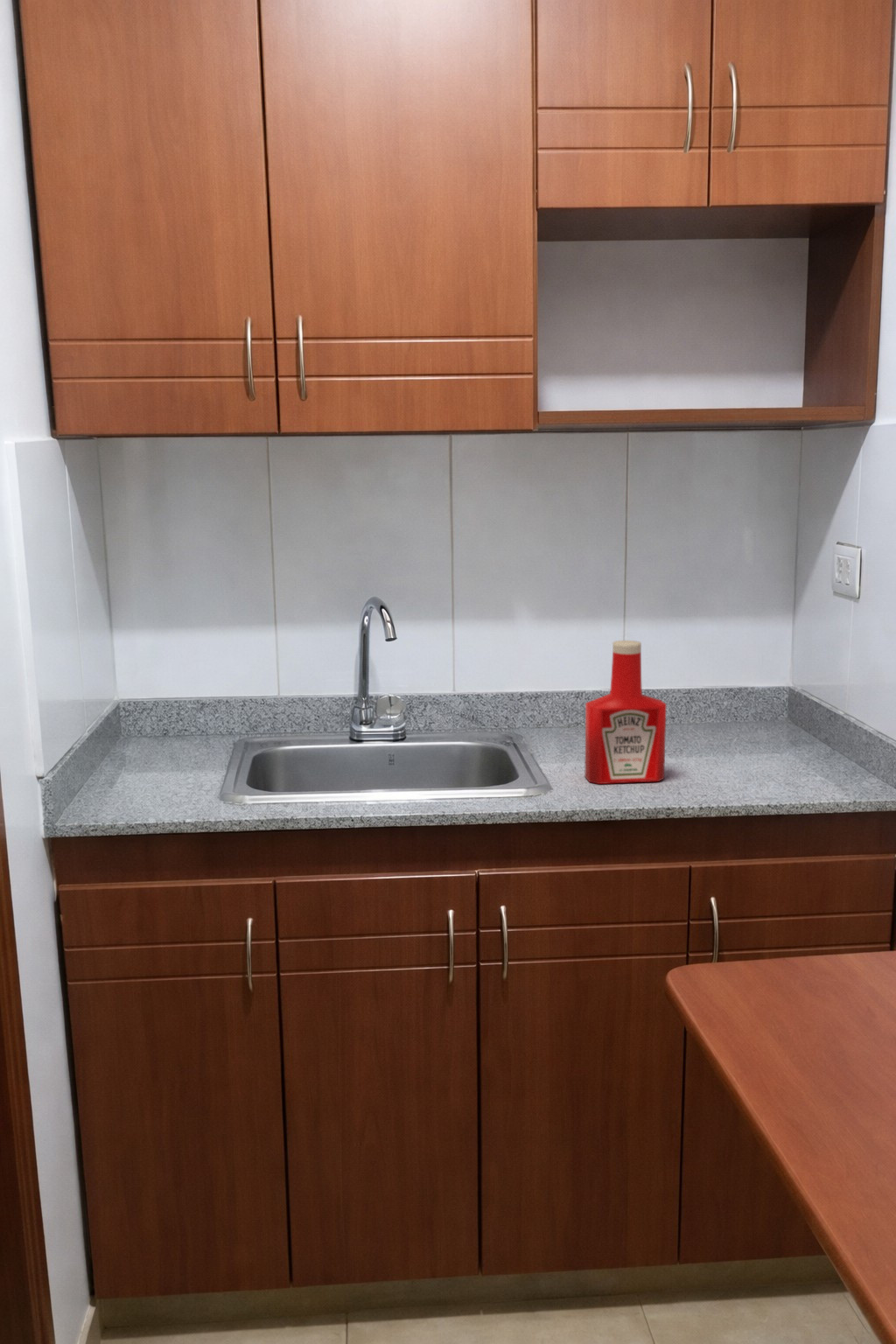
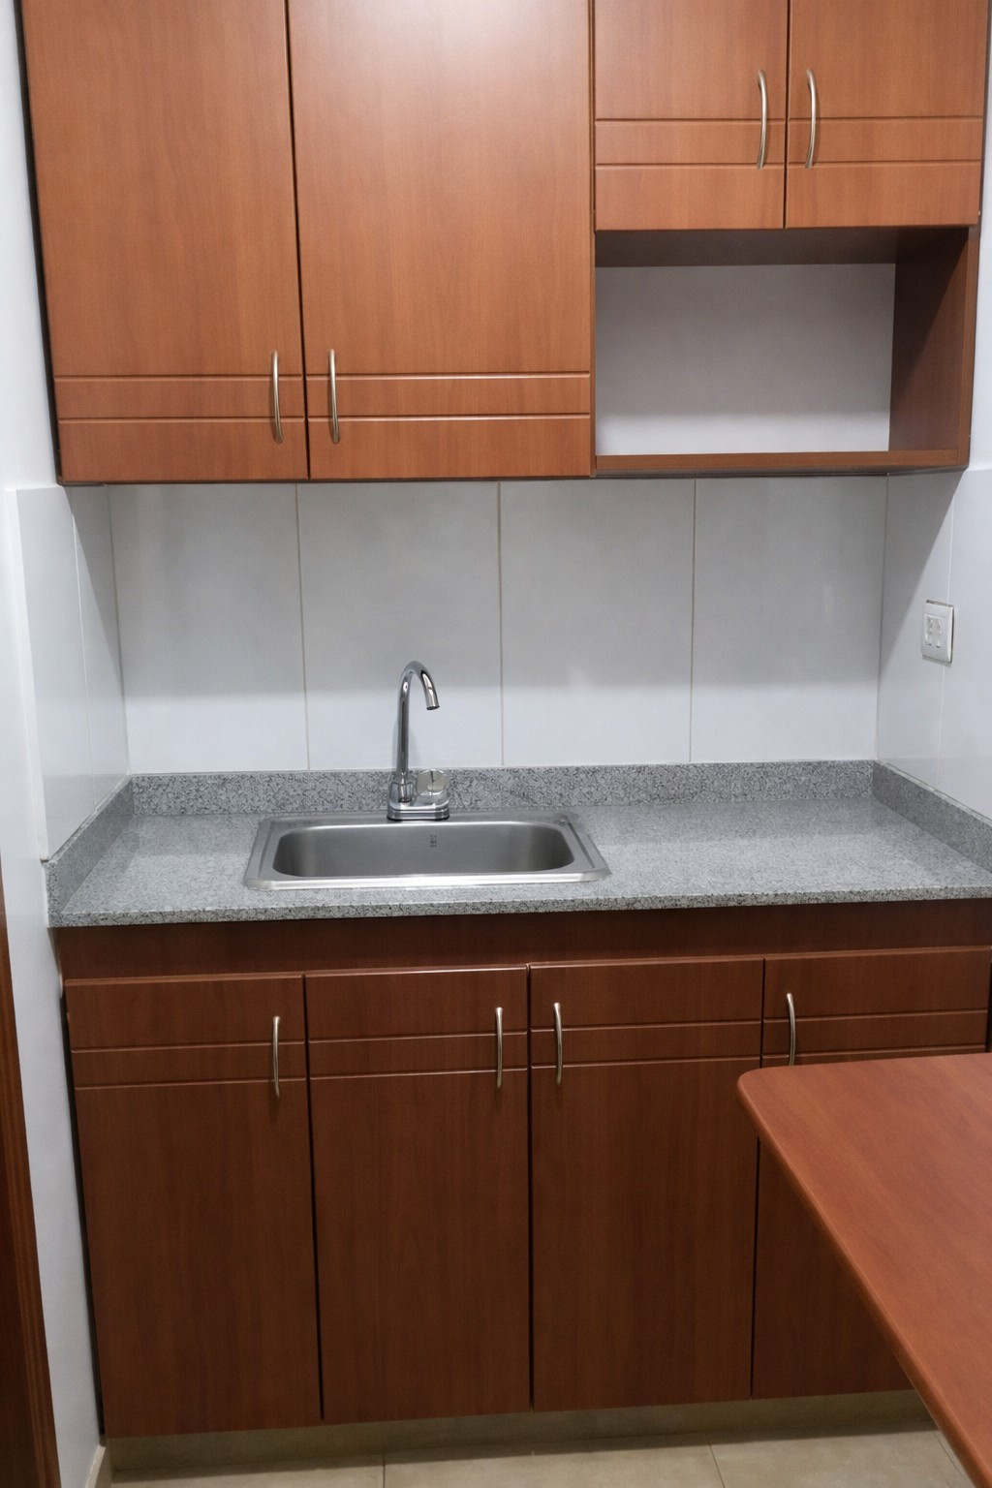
- soap bottle [584,640,667,785]
